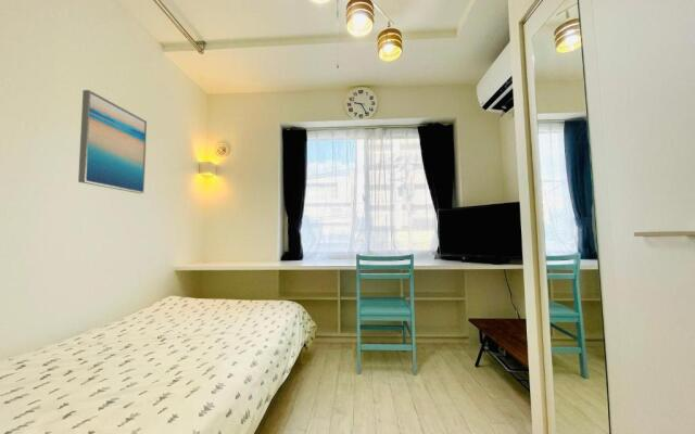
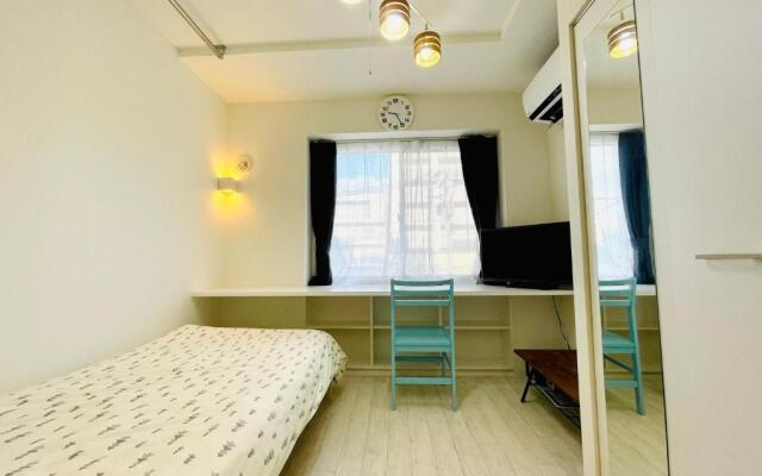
- wall art [77,89,148,194]
